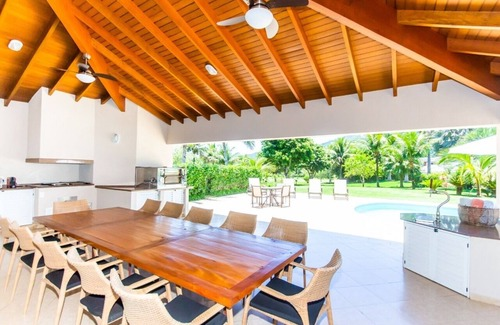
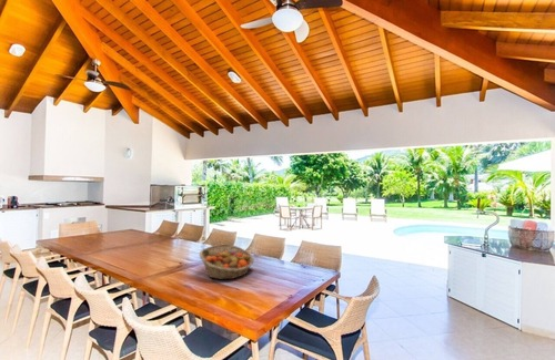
+ fruit basket [199,244,255,280]
